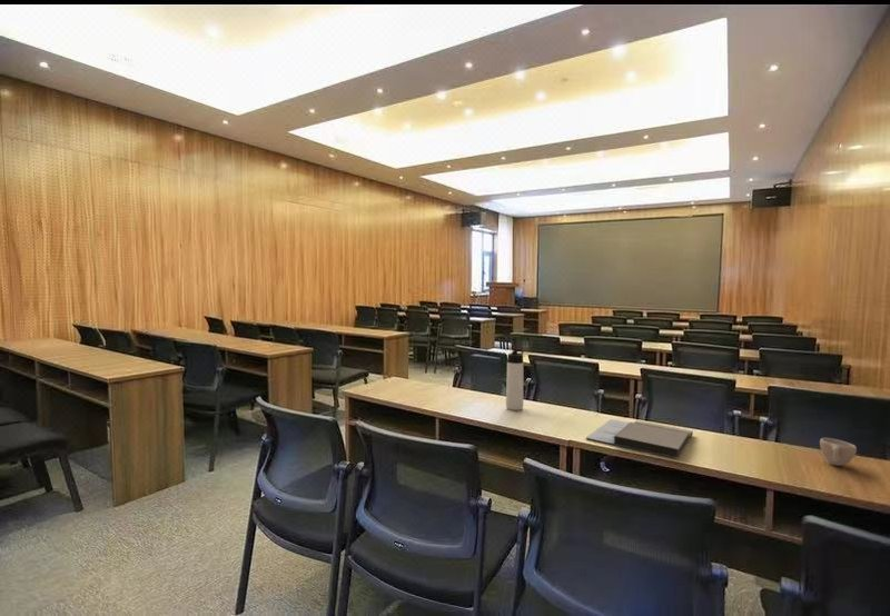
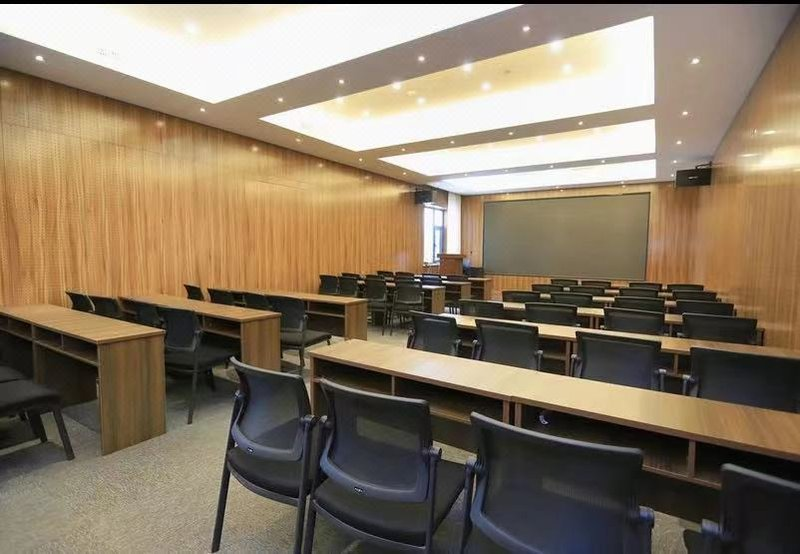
- notebook [585,418,694,459]
- thermos bottle [505,348,525,411]
- cup [819,437,858,467]
